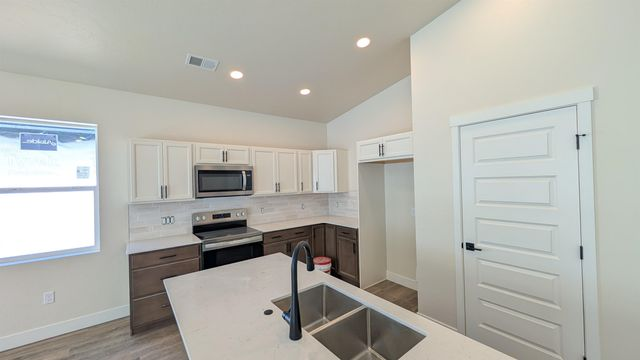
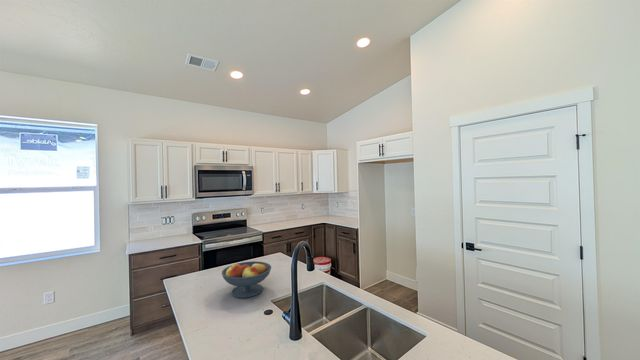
+ fruit bowl [221,260,272,299]
